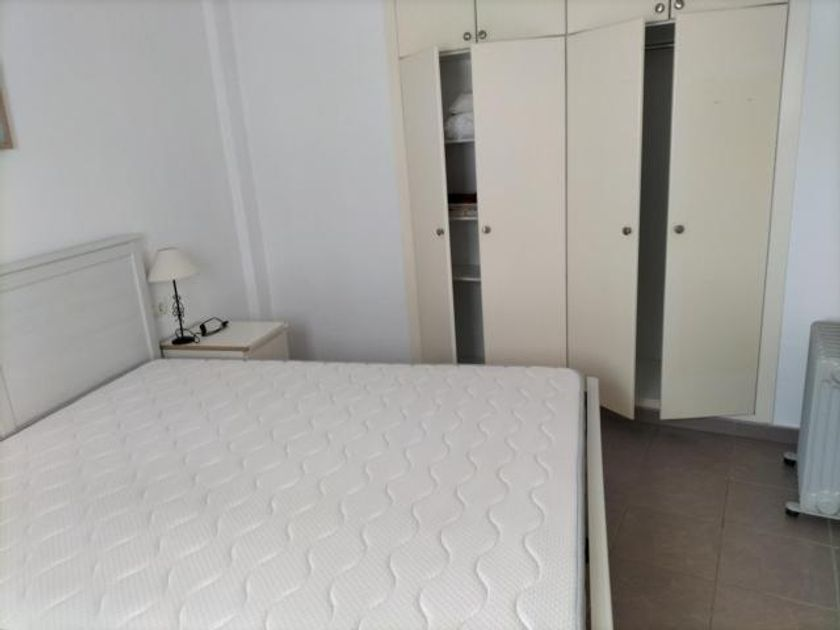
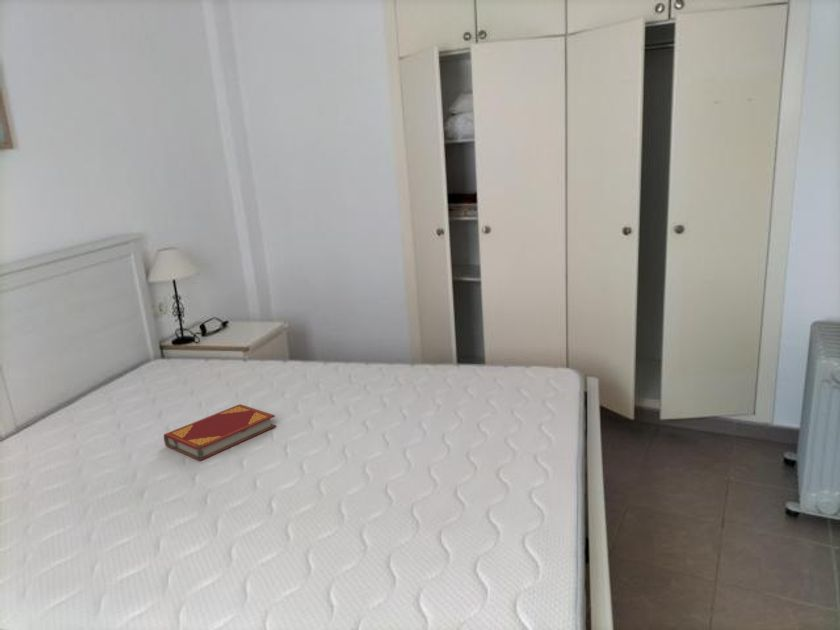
+ hardback book [163,403,277,462]
